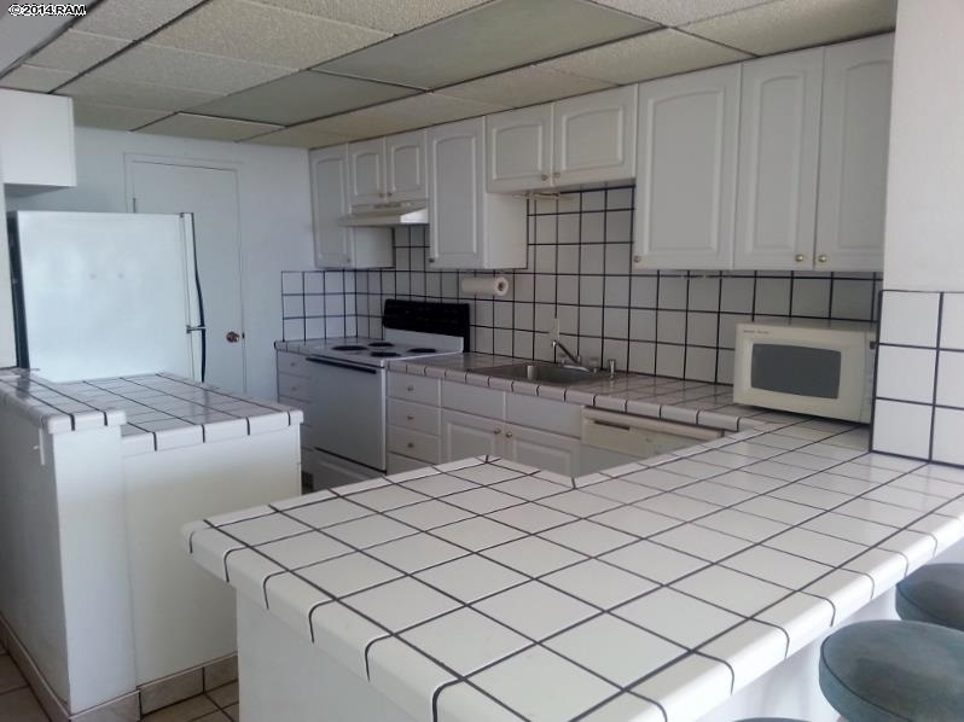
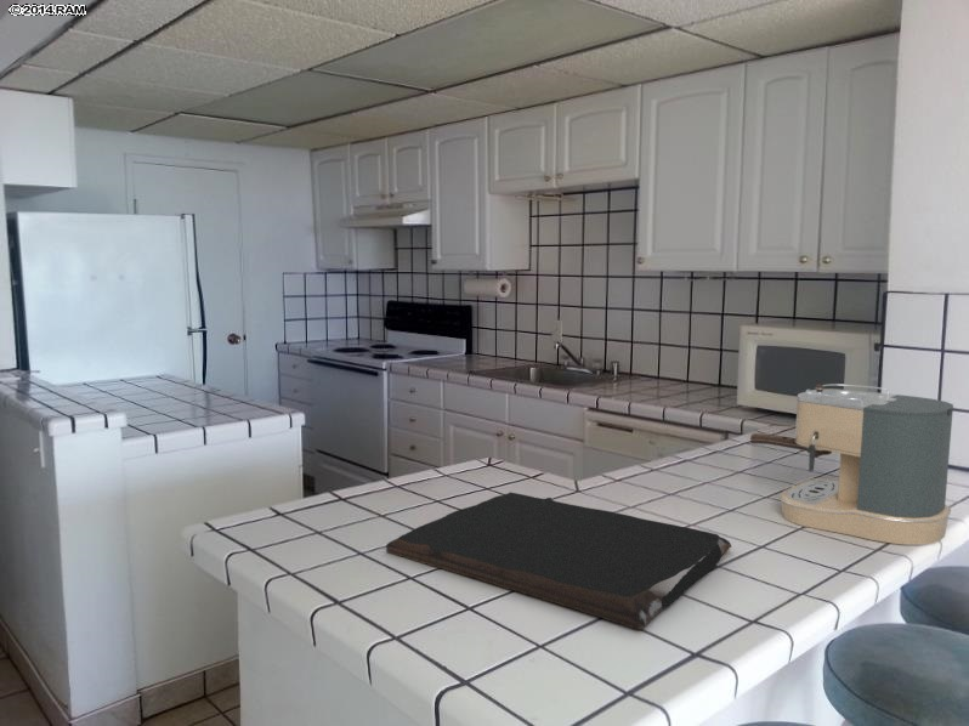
+ cutting board [385,492,732,630]
+ coffee maker [749,382,954,546]
